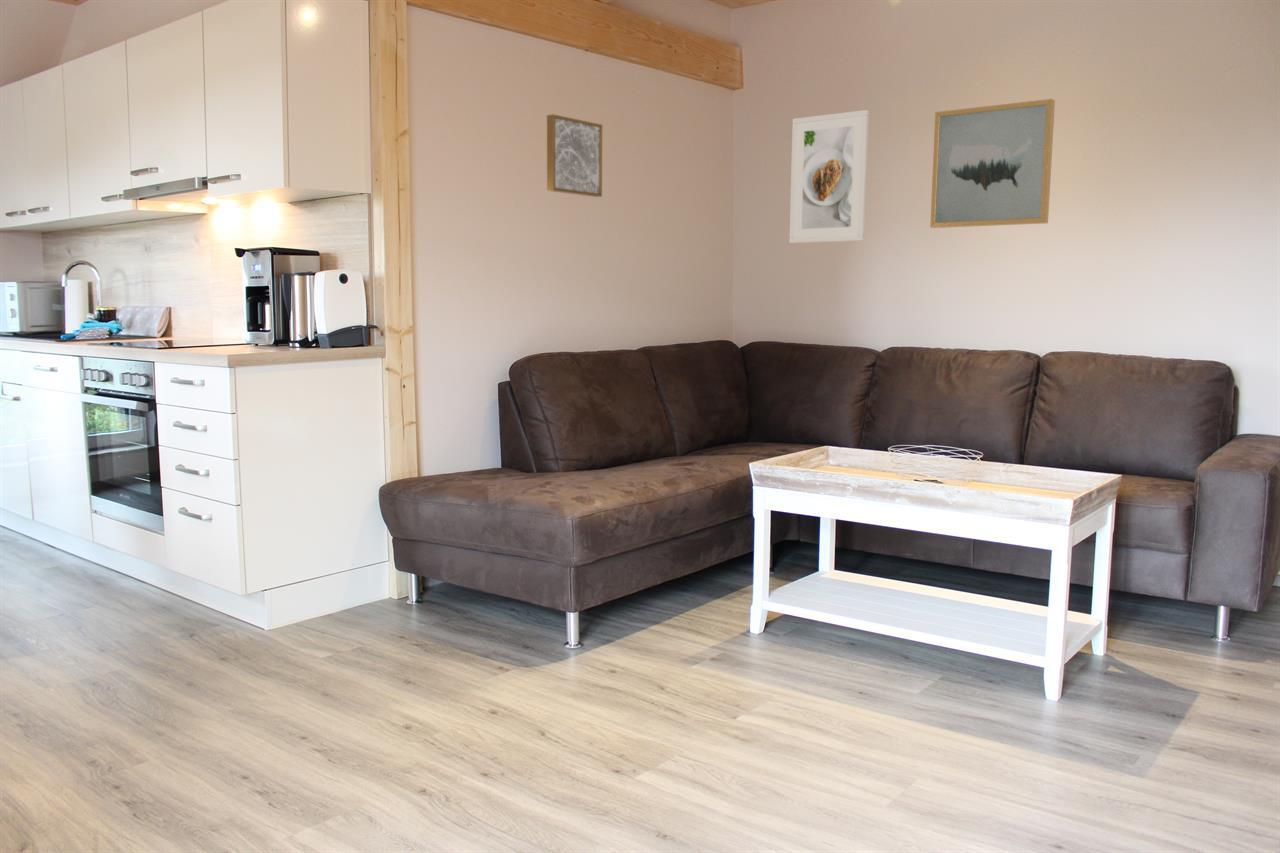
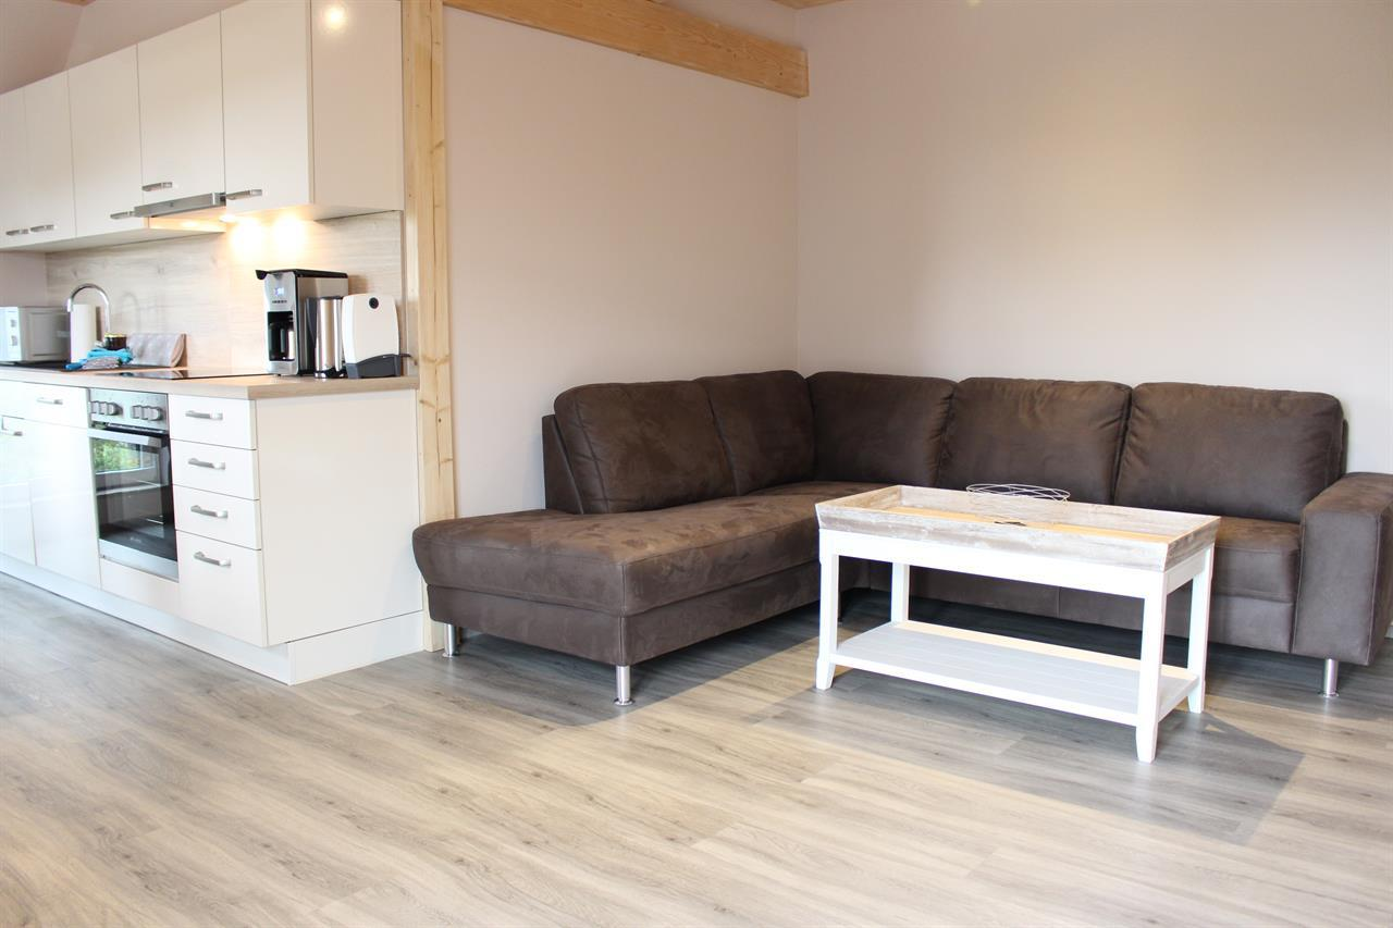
- wall art [546,113,603,198]
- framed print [788,109,870,244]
- wall art [929,98,1056,229]
